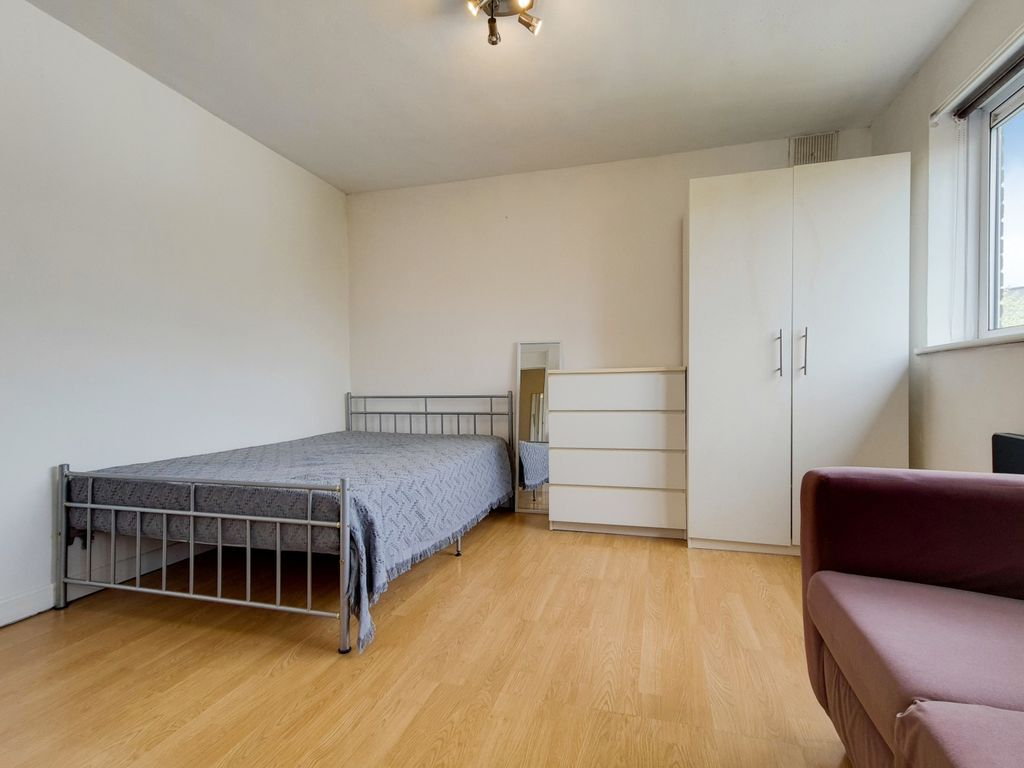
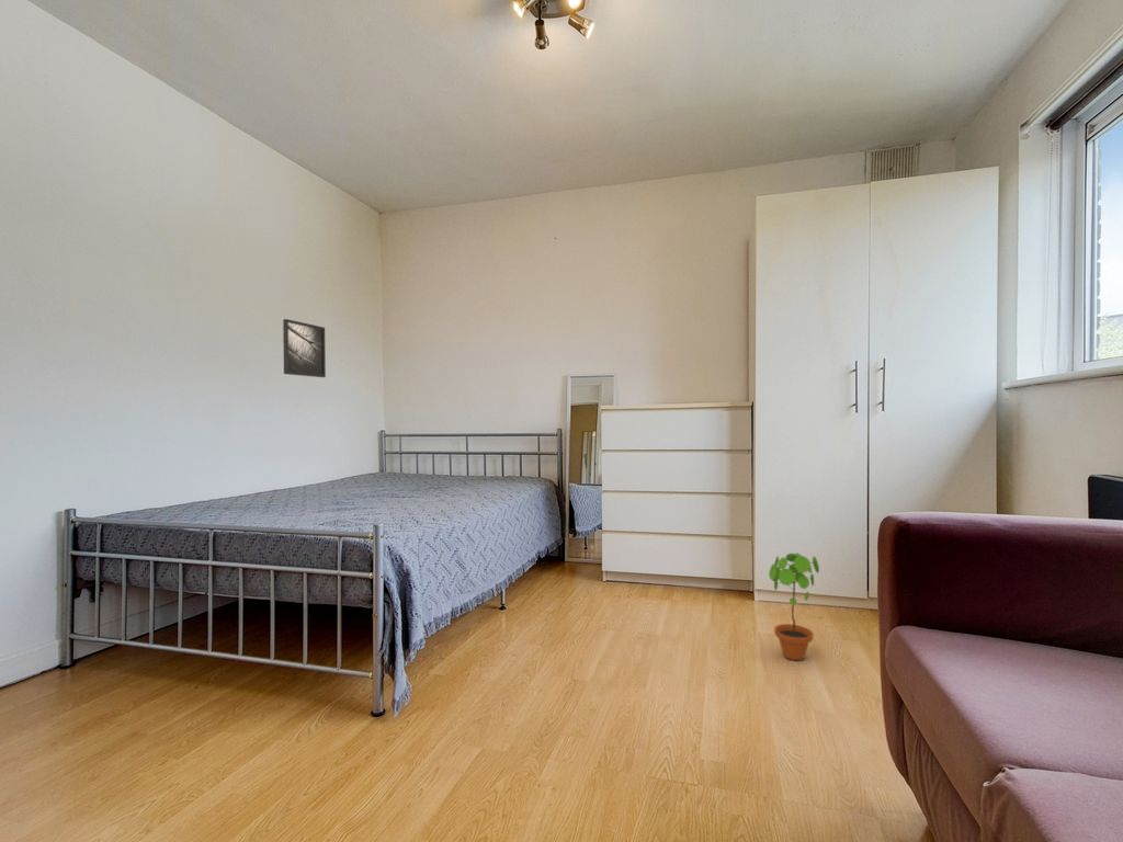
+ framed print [282,318,327,378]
+ potted plant [768,551,820,661]
